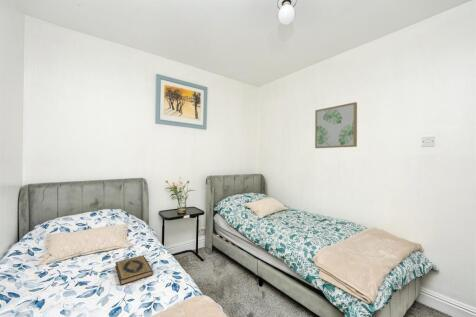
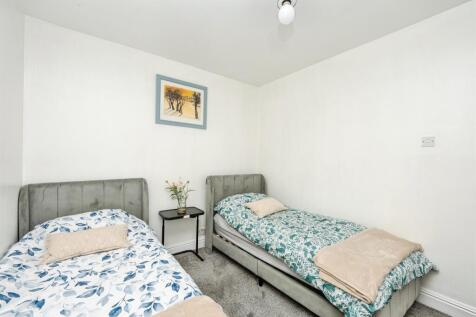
- wall art [314,101,358,149]
- hardback book [114,254,154,286]
